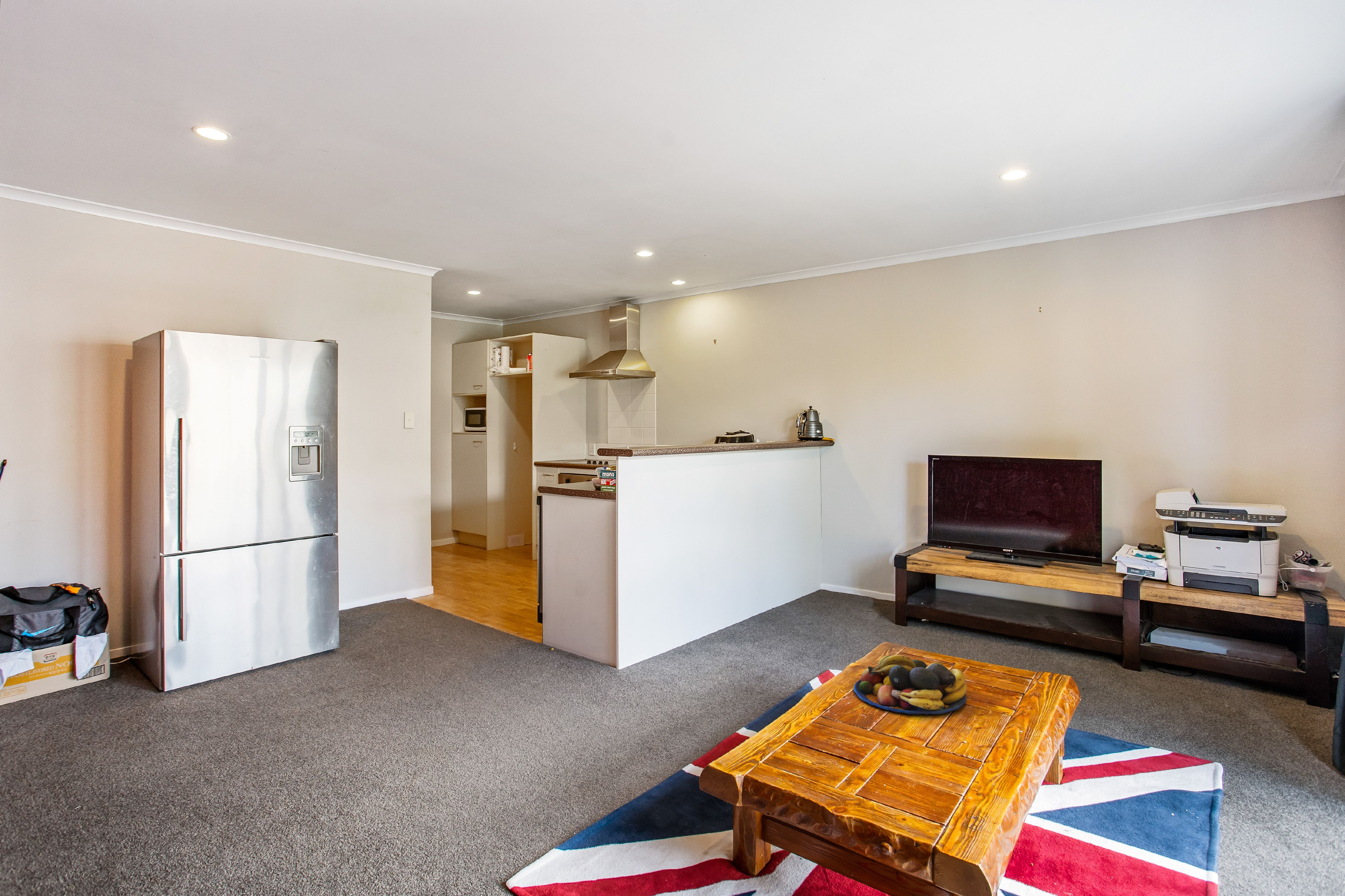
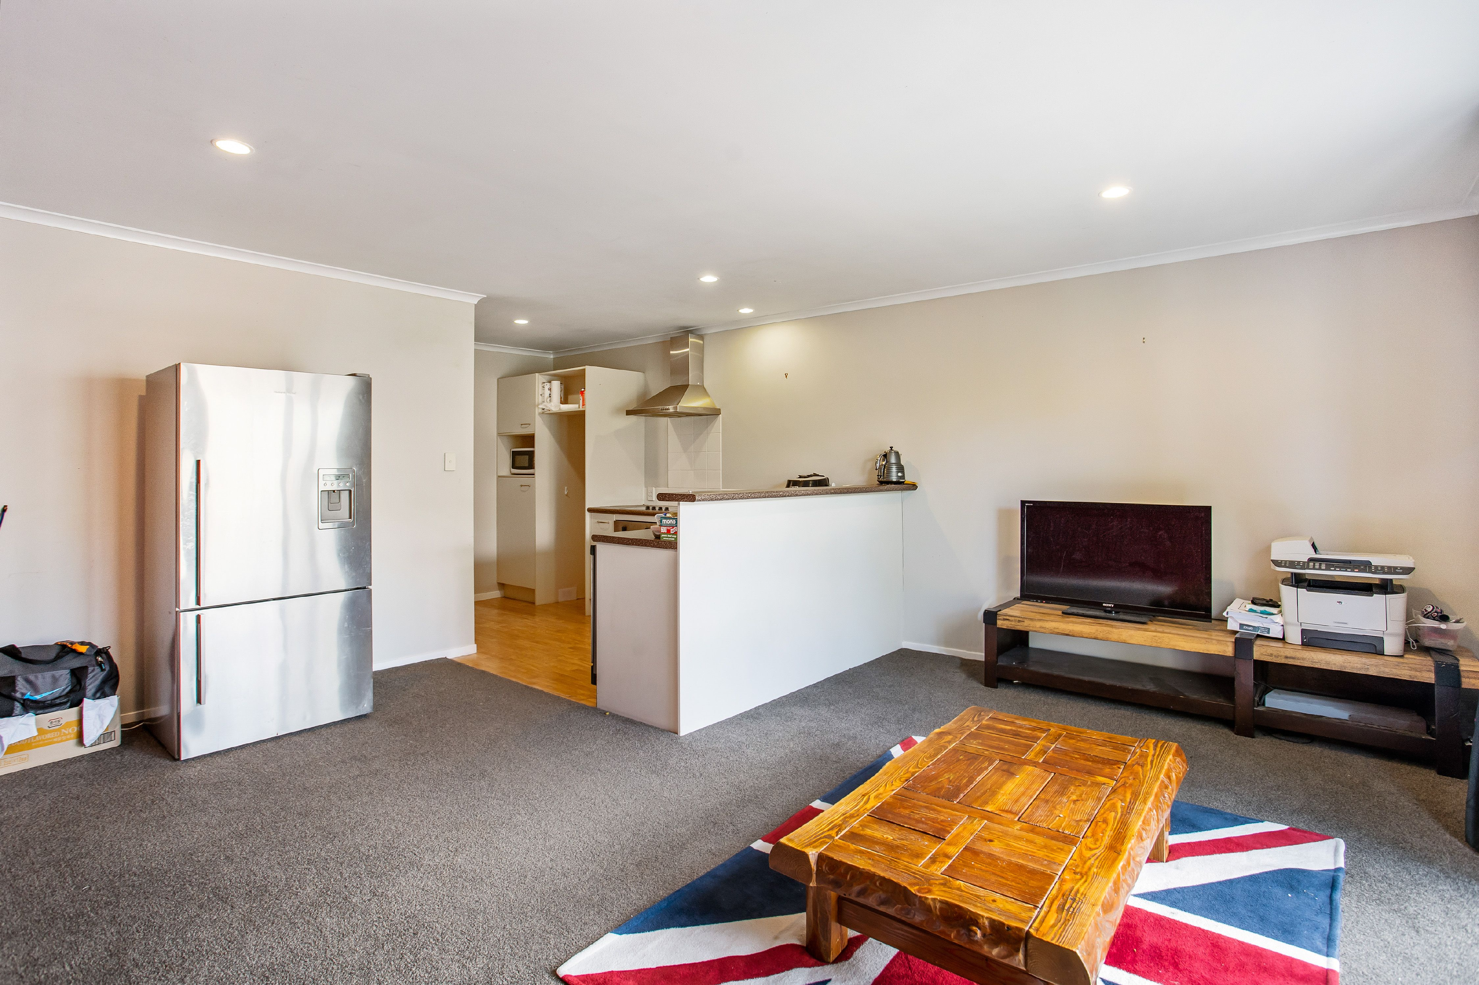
- fruit bowl [853,655,967,715]
